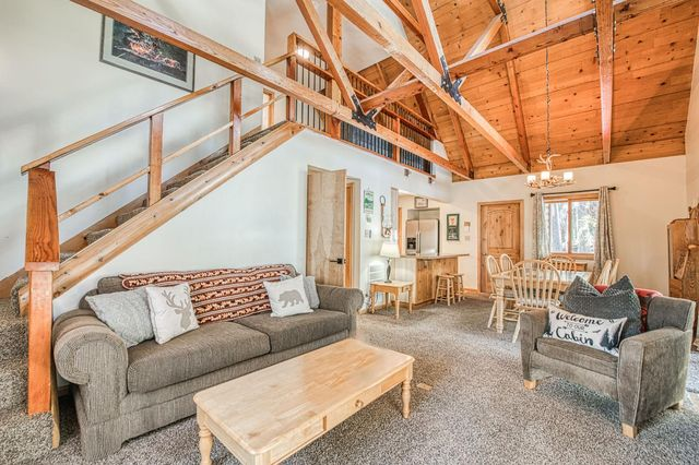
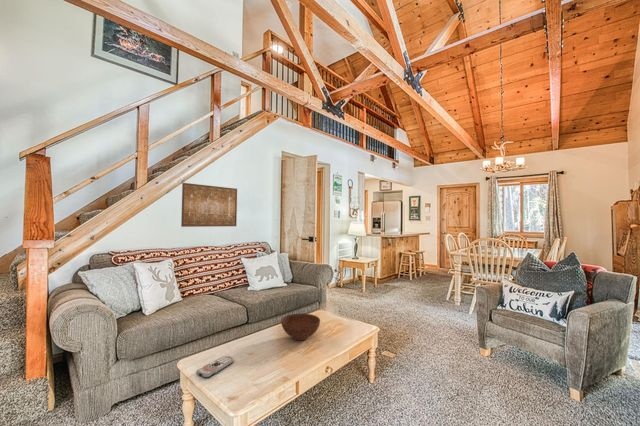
+ remote control [195,355,235,379]
+ bowl [280,313,321,341]
+ wall art [180,182,238,228]
